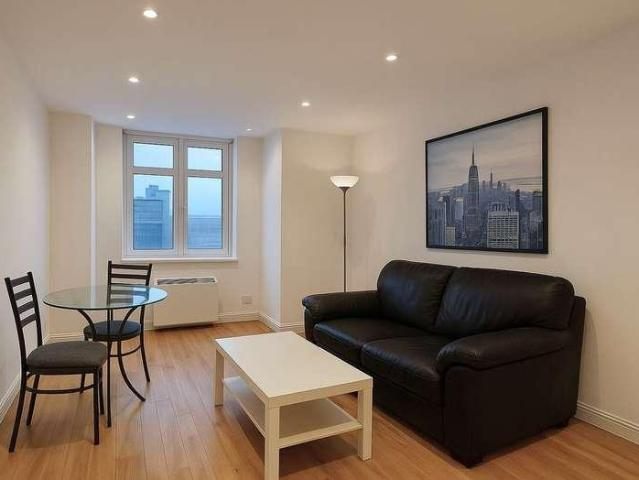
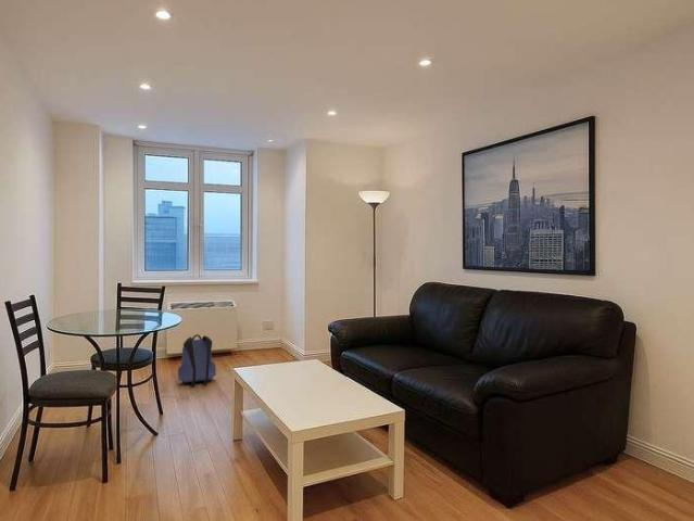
+ backpack [177,333,217,387]
